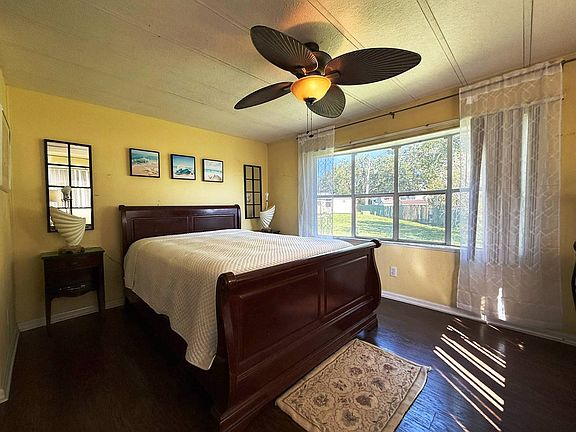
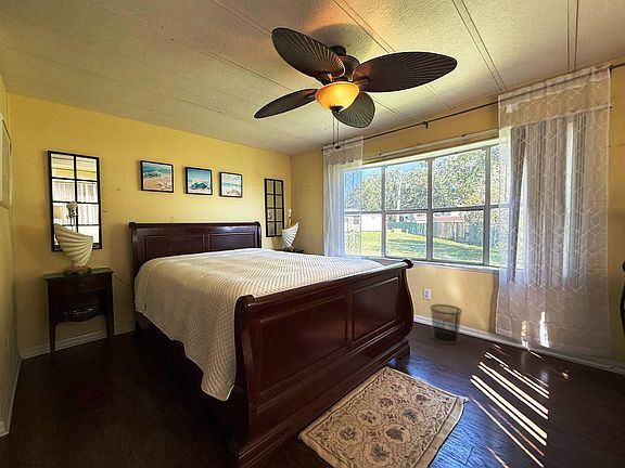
+ waste bin [429,303,463,344]
